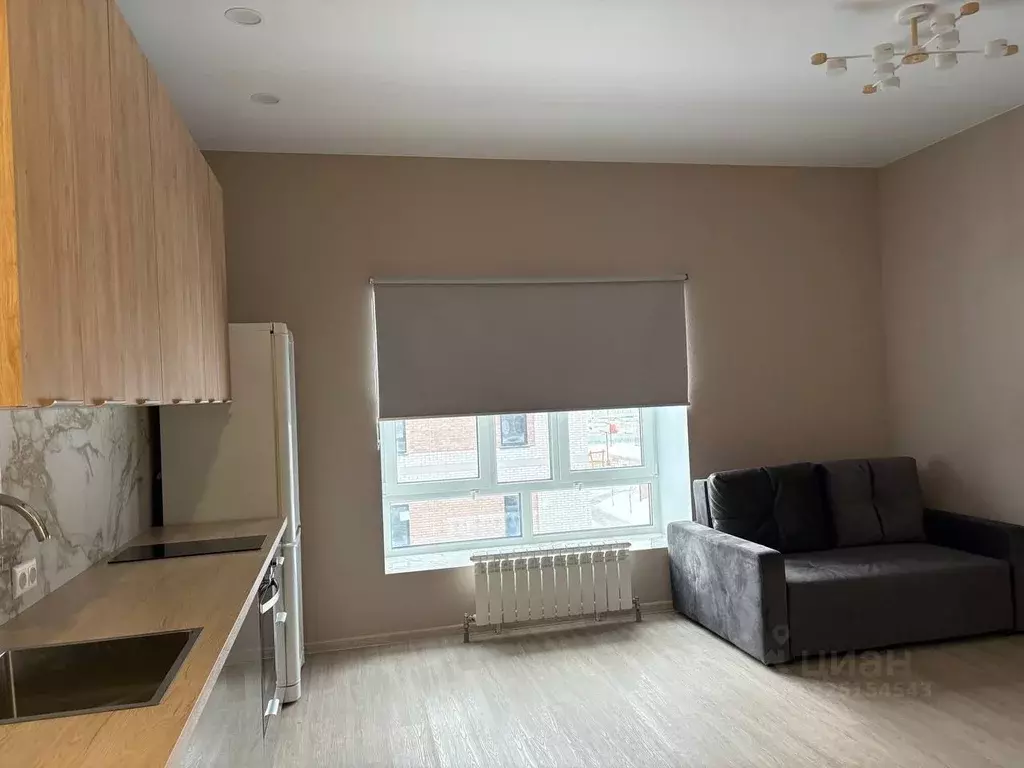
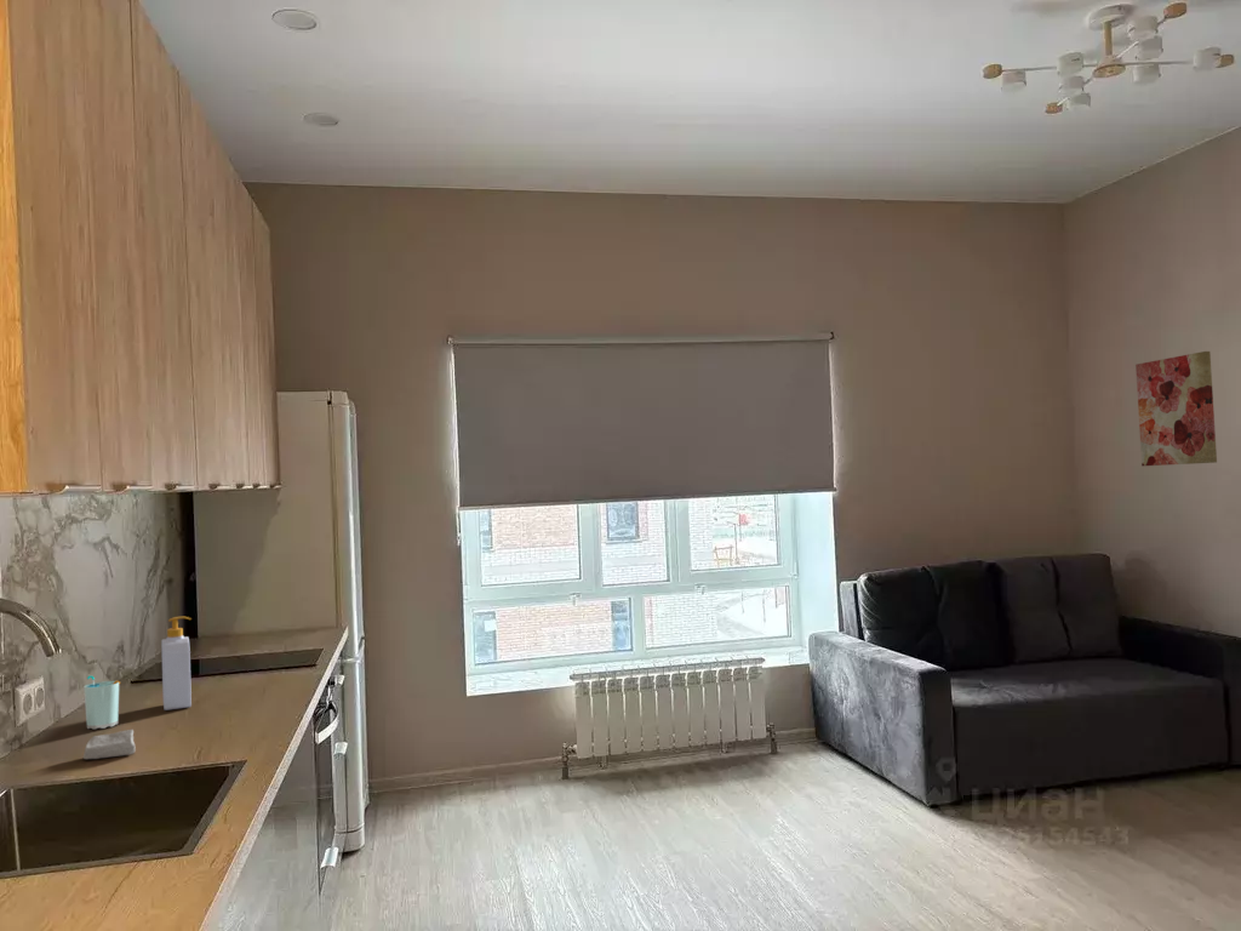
+ cup [82,675,121,731]
+ wall art [1134,350,1218,467]
+ soap bottle [160,616,193,712]
+ soap bar [81,729,137,760]
